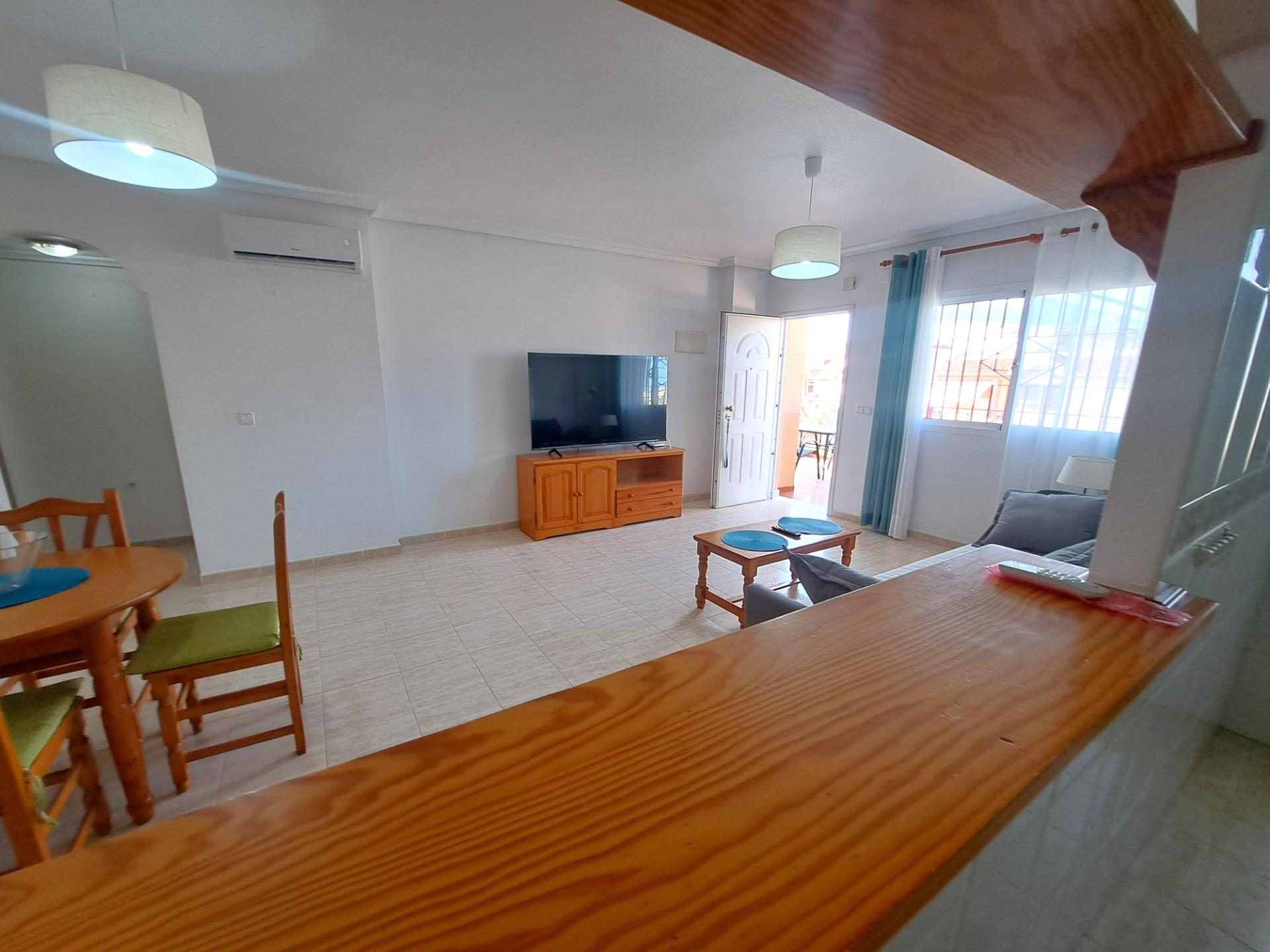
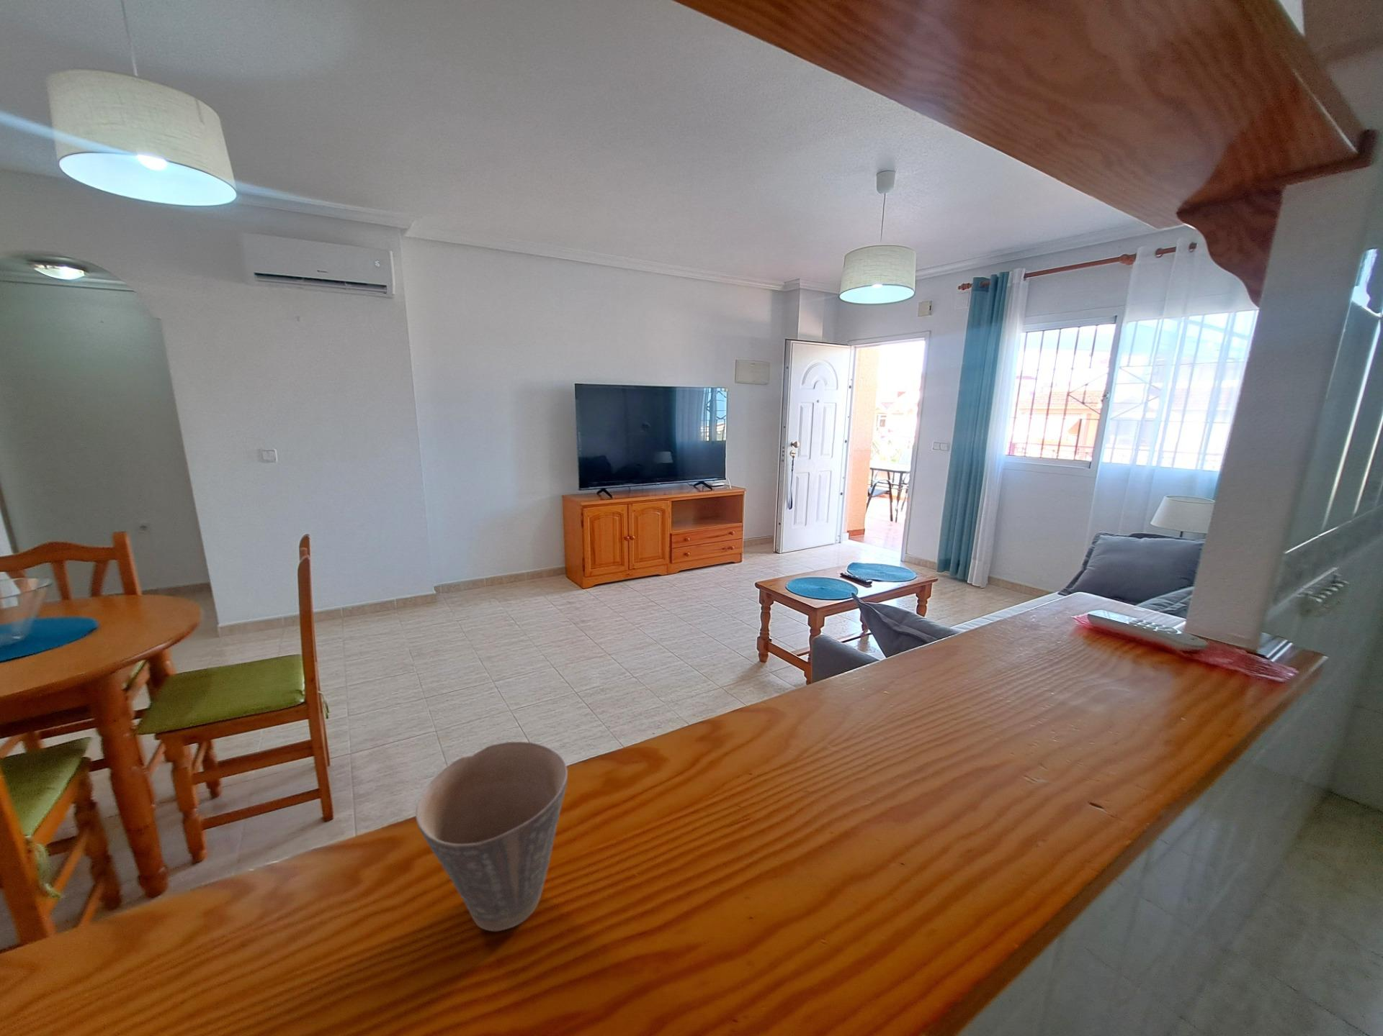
+ cup [415,741,568,932]
